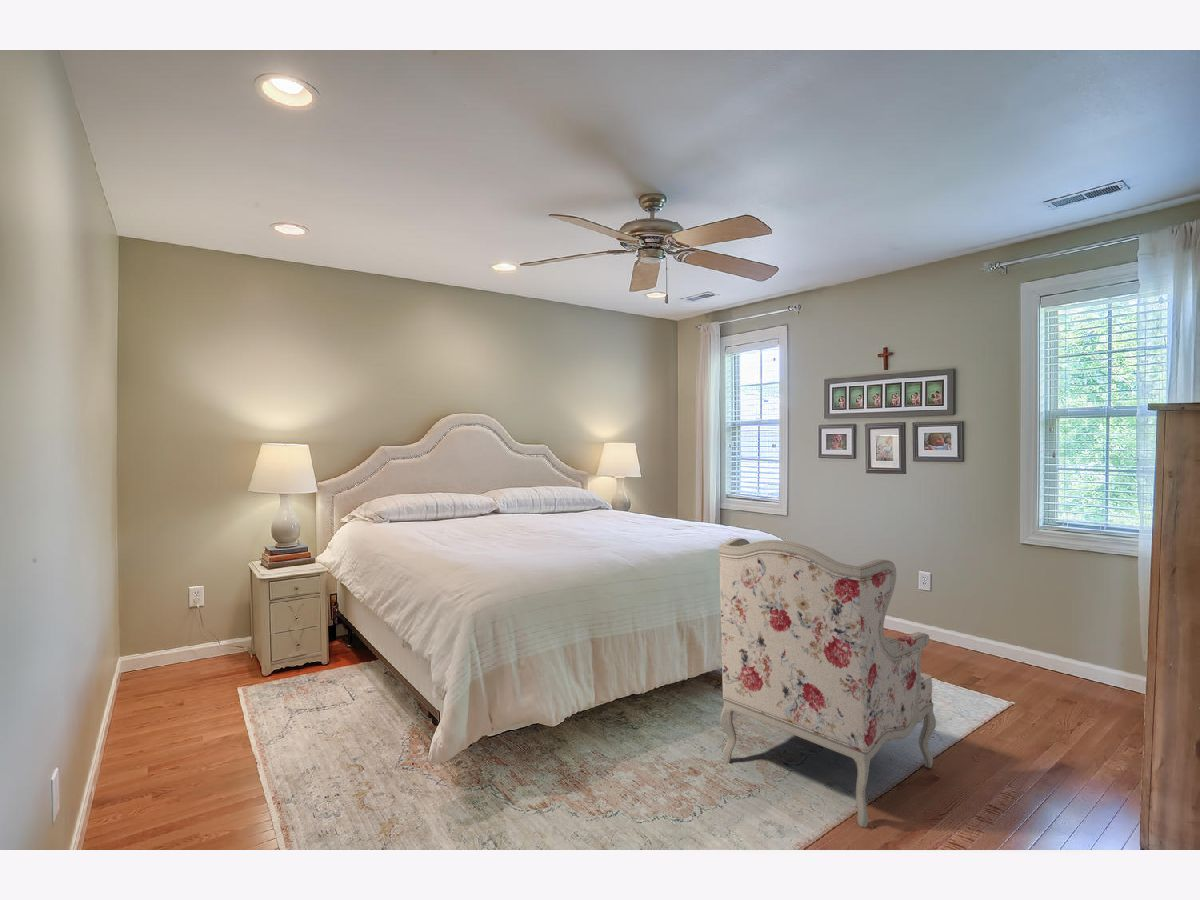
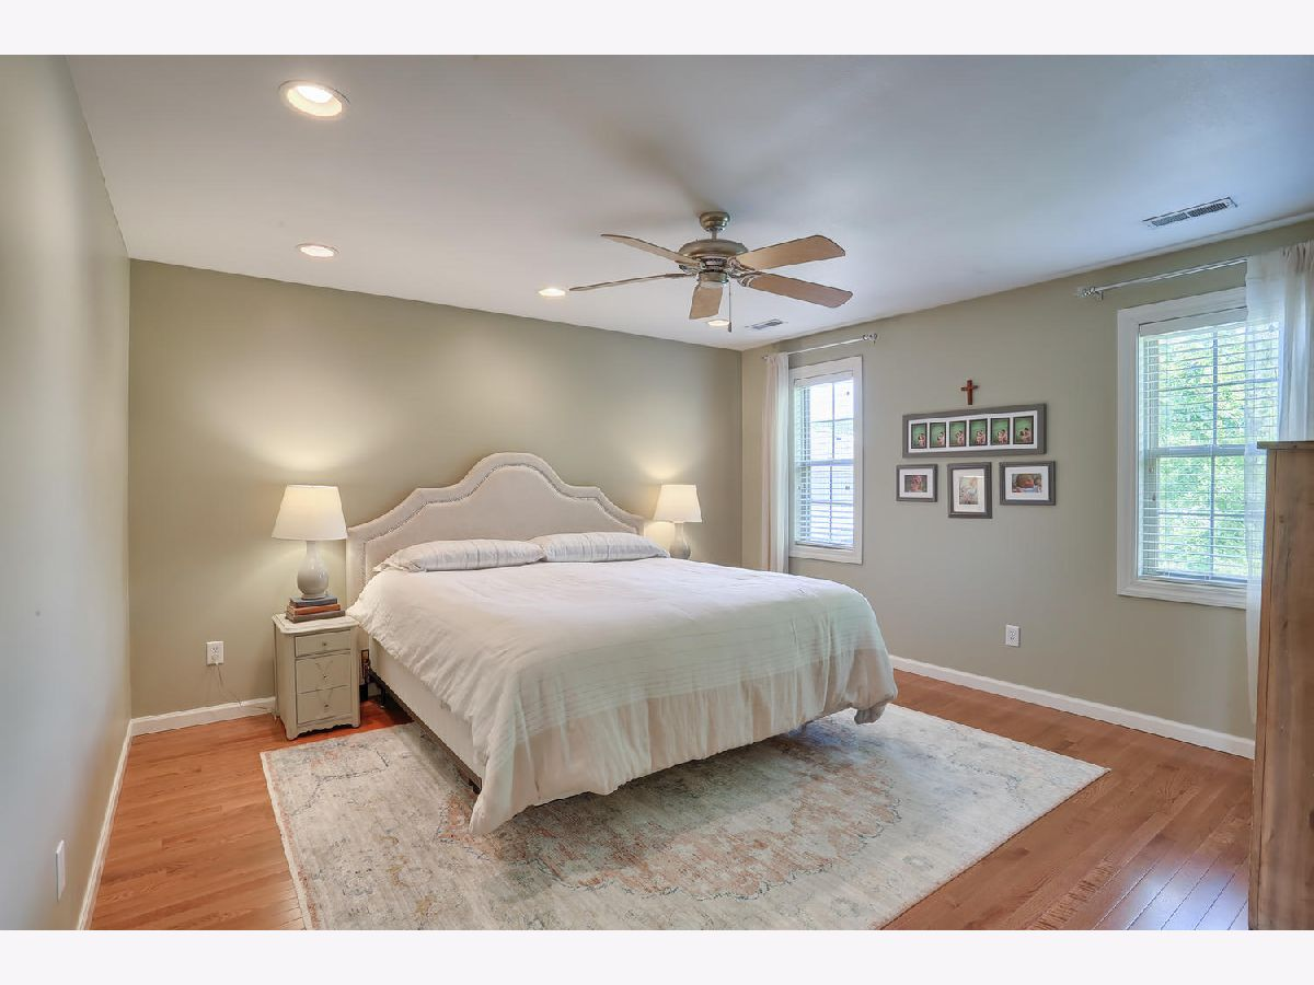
- armchair [718,537,937,828]
